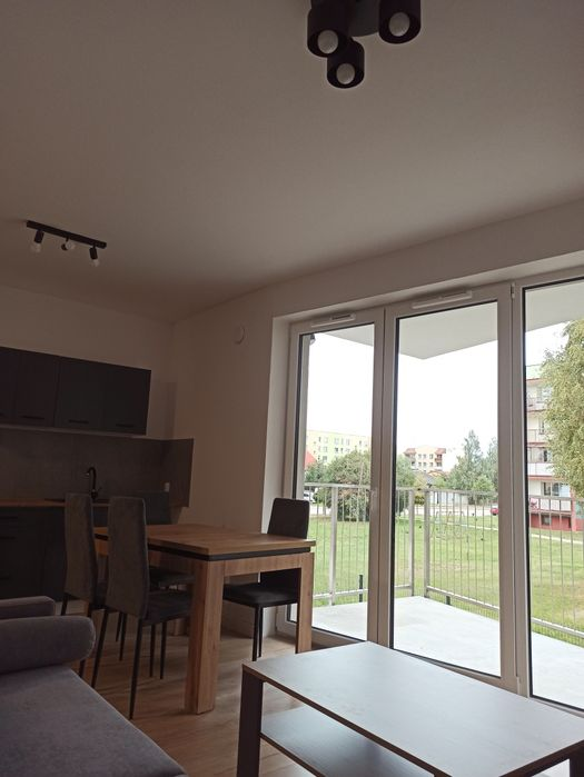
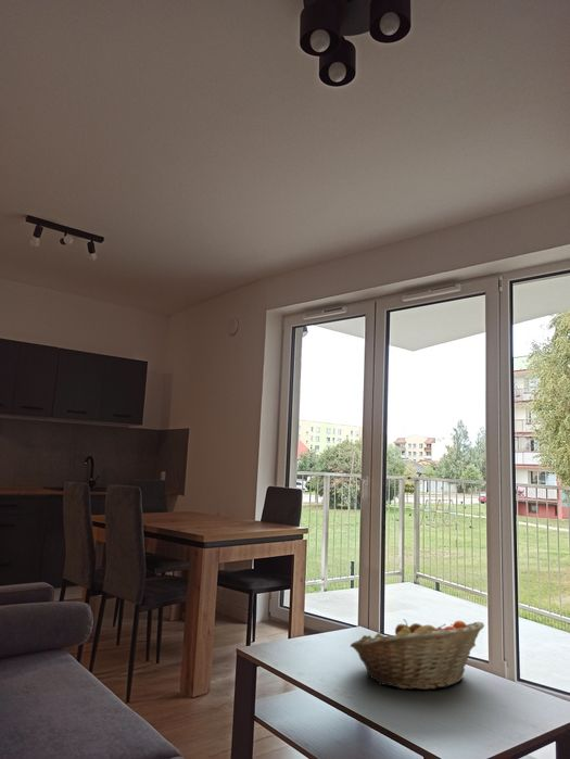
+ fruit basket [350,618,485,691]
